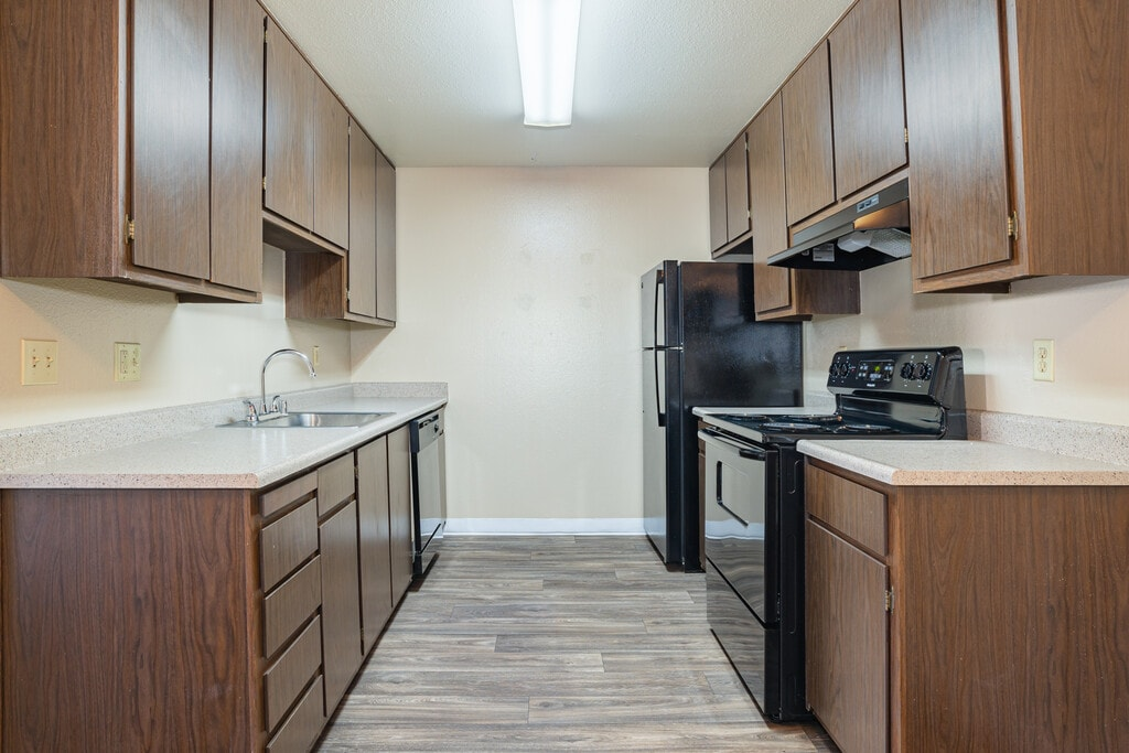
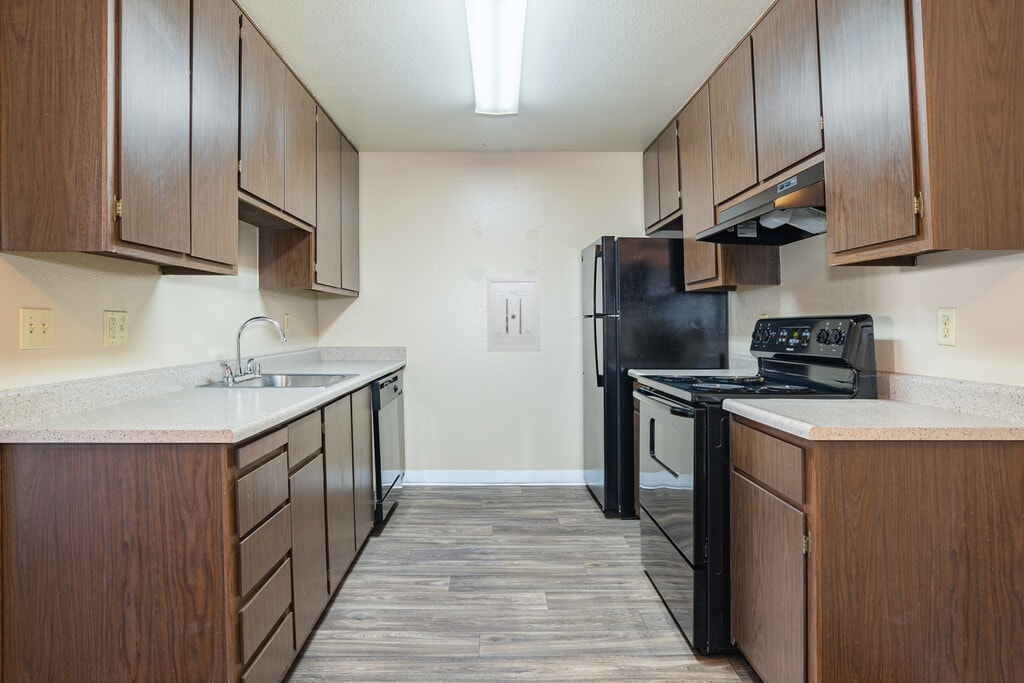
+ wall art [486,275,541,353]
